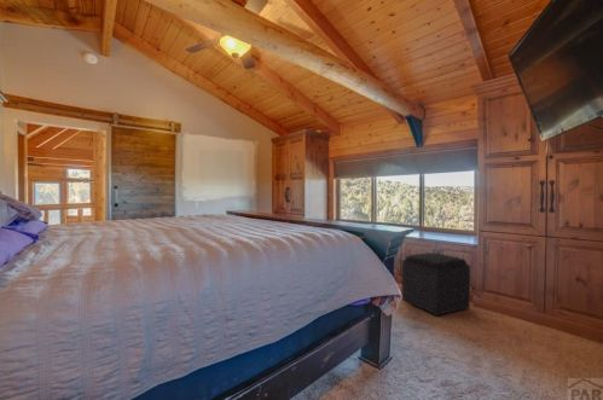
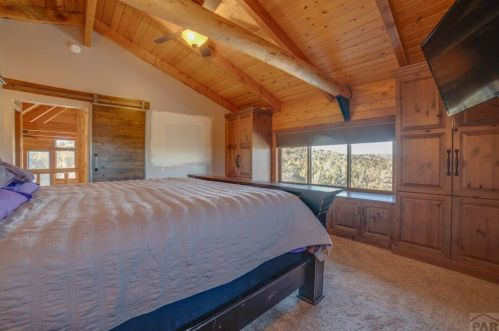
- ottoman [401,251,471,317]
